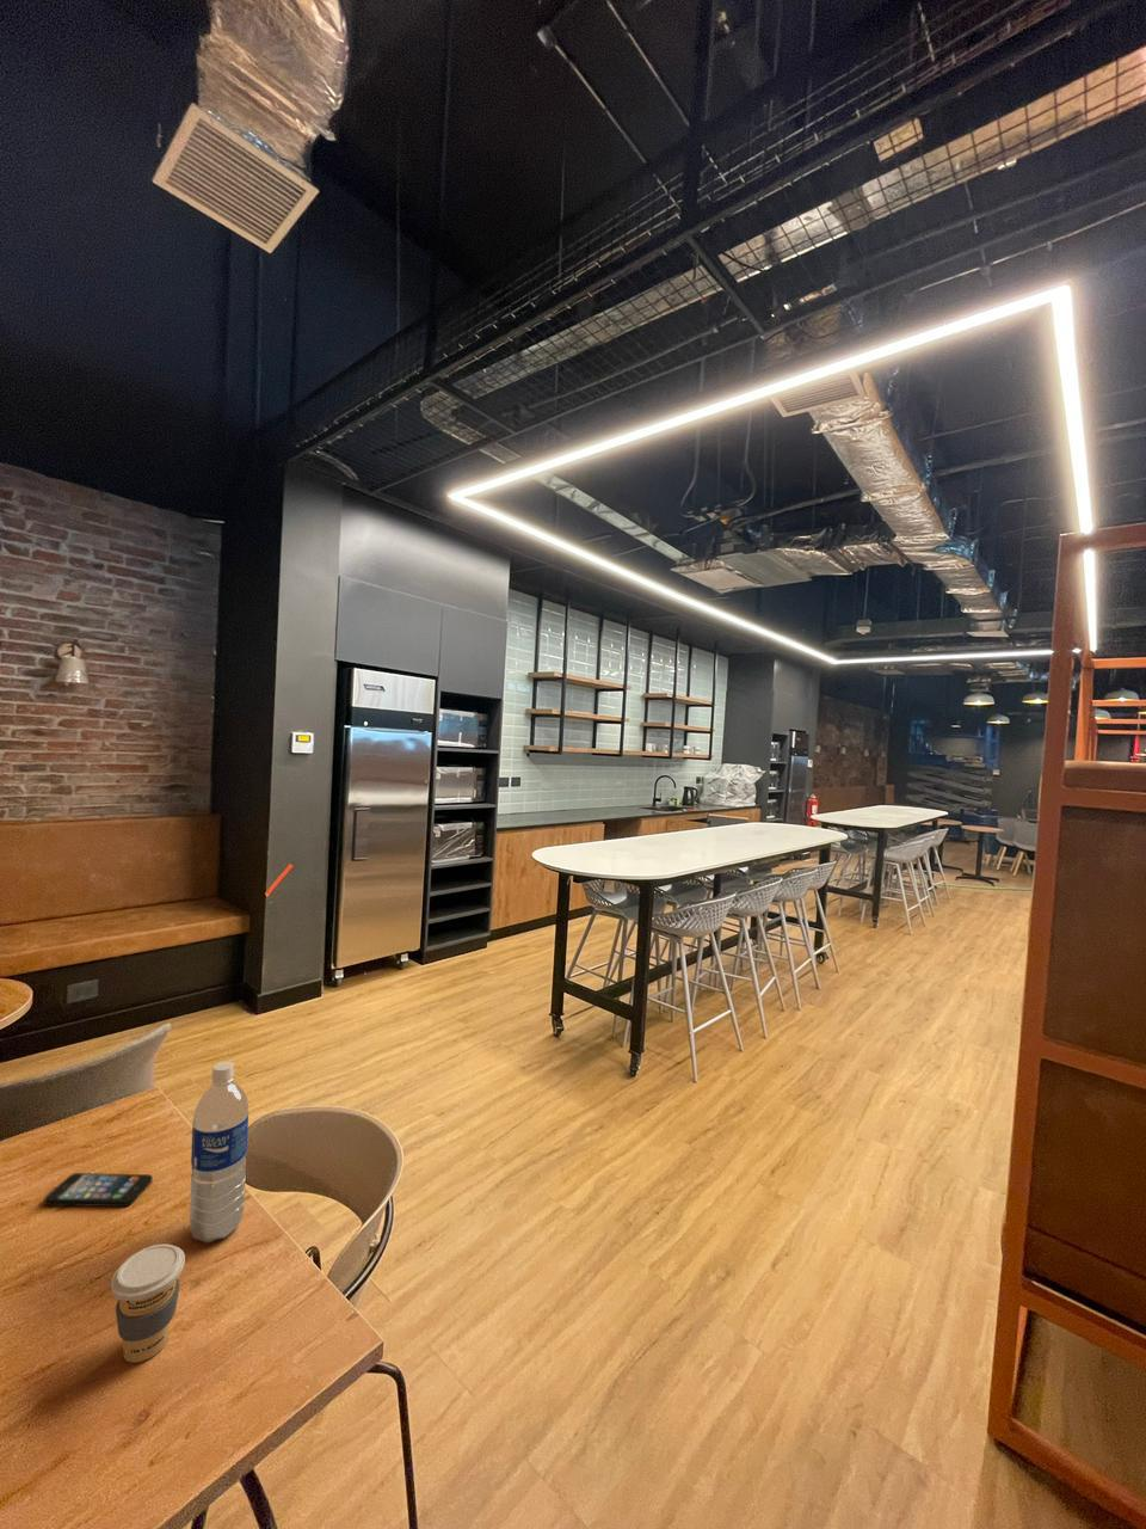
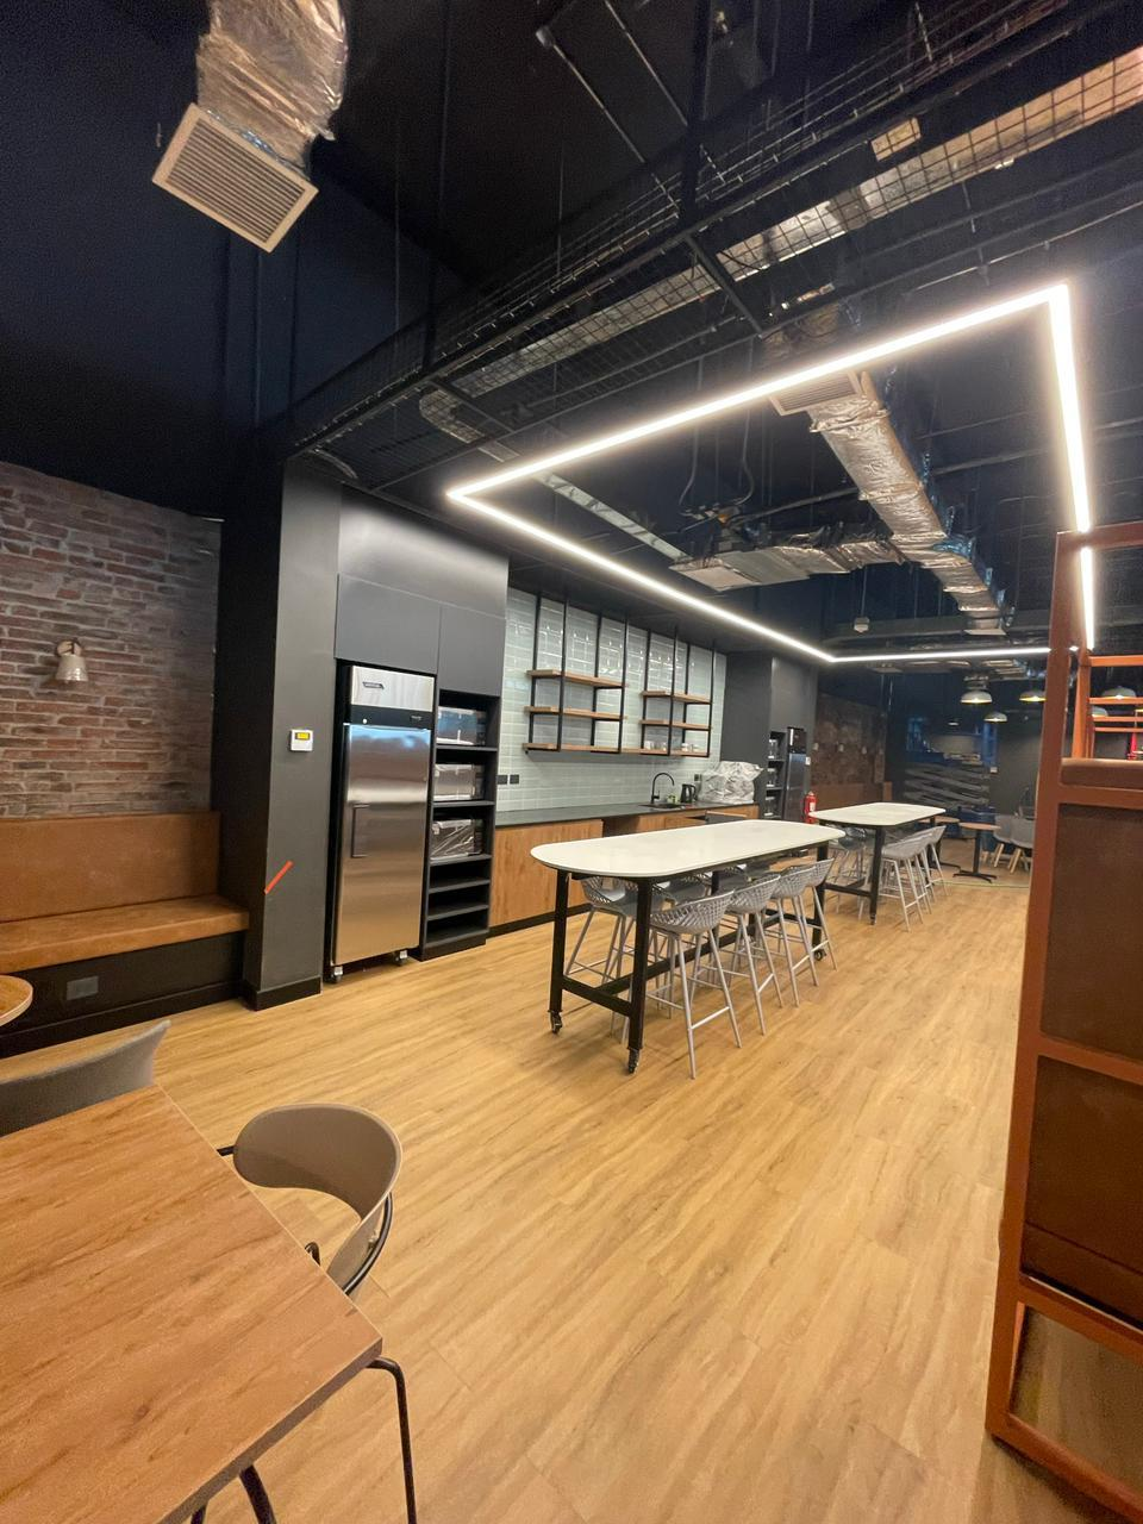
- smartphone [43,1171,154,1208]
- water bottle [189,1061,249,1244]
- coffee cup [110,1244,187,1364]
